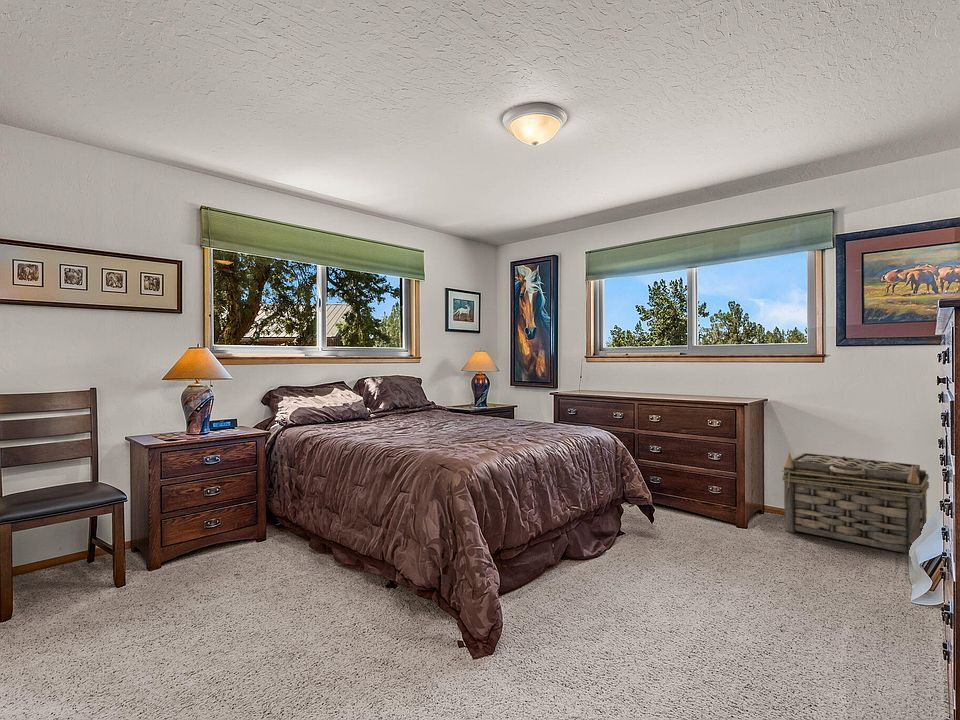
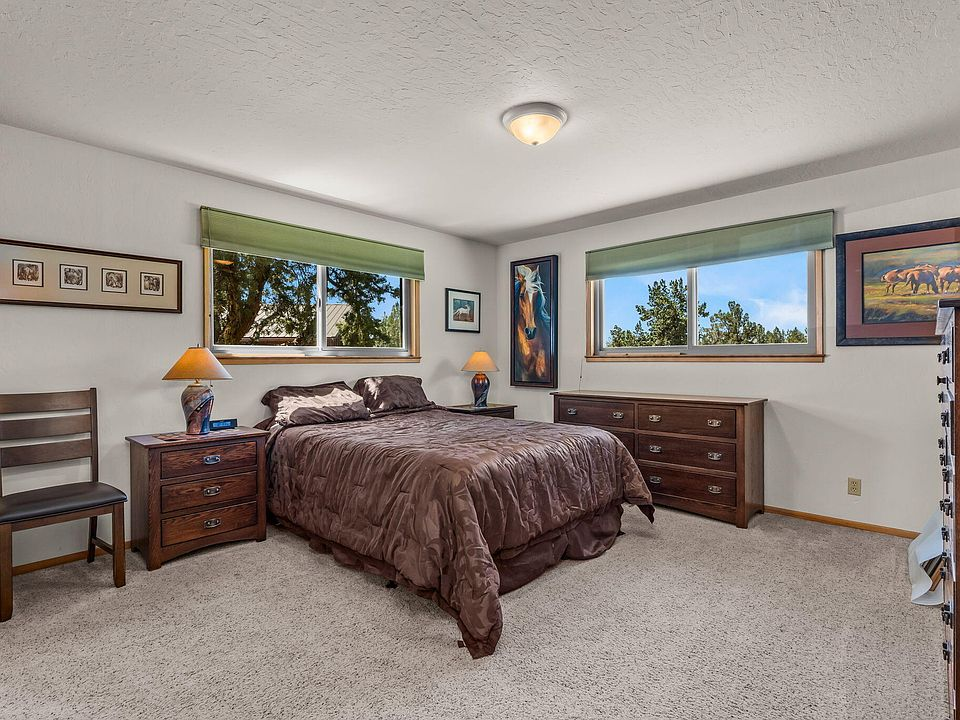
- basket [780,452,930,557]
